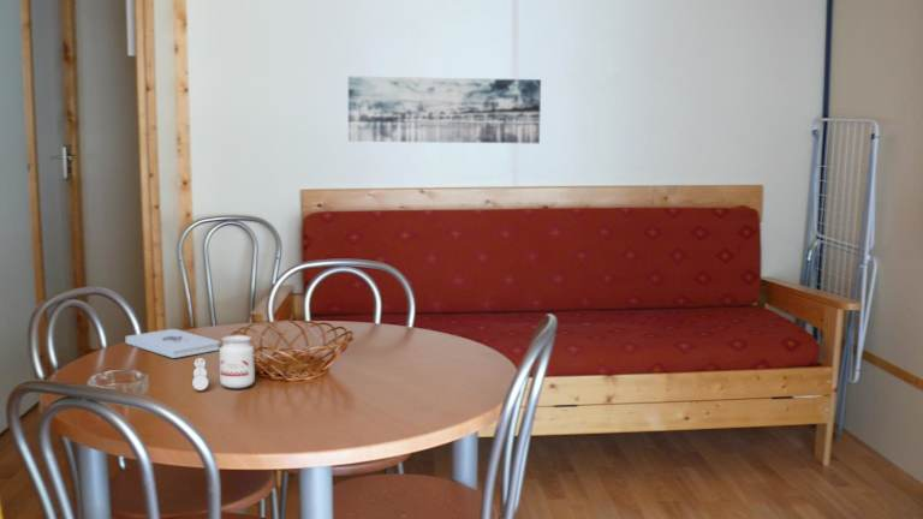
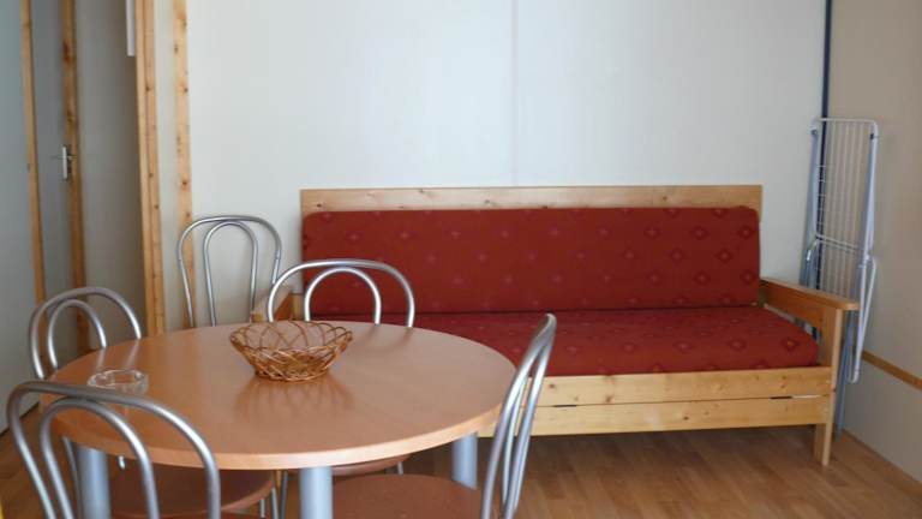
- notepad [125,328,221,359]
- candle [191,334,256,392]
- wall art [347,76,542,144]
